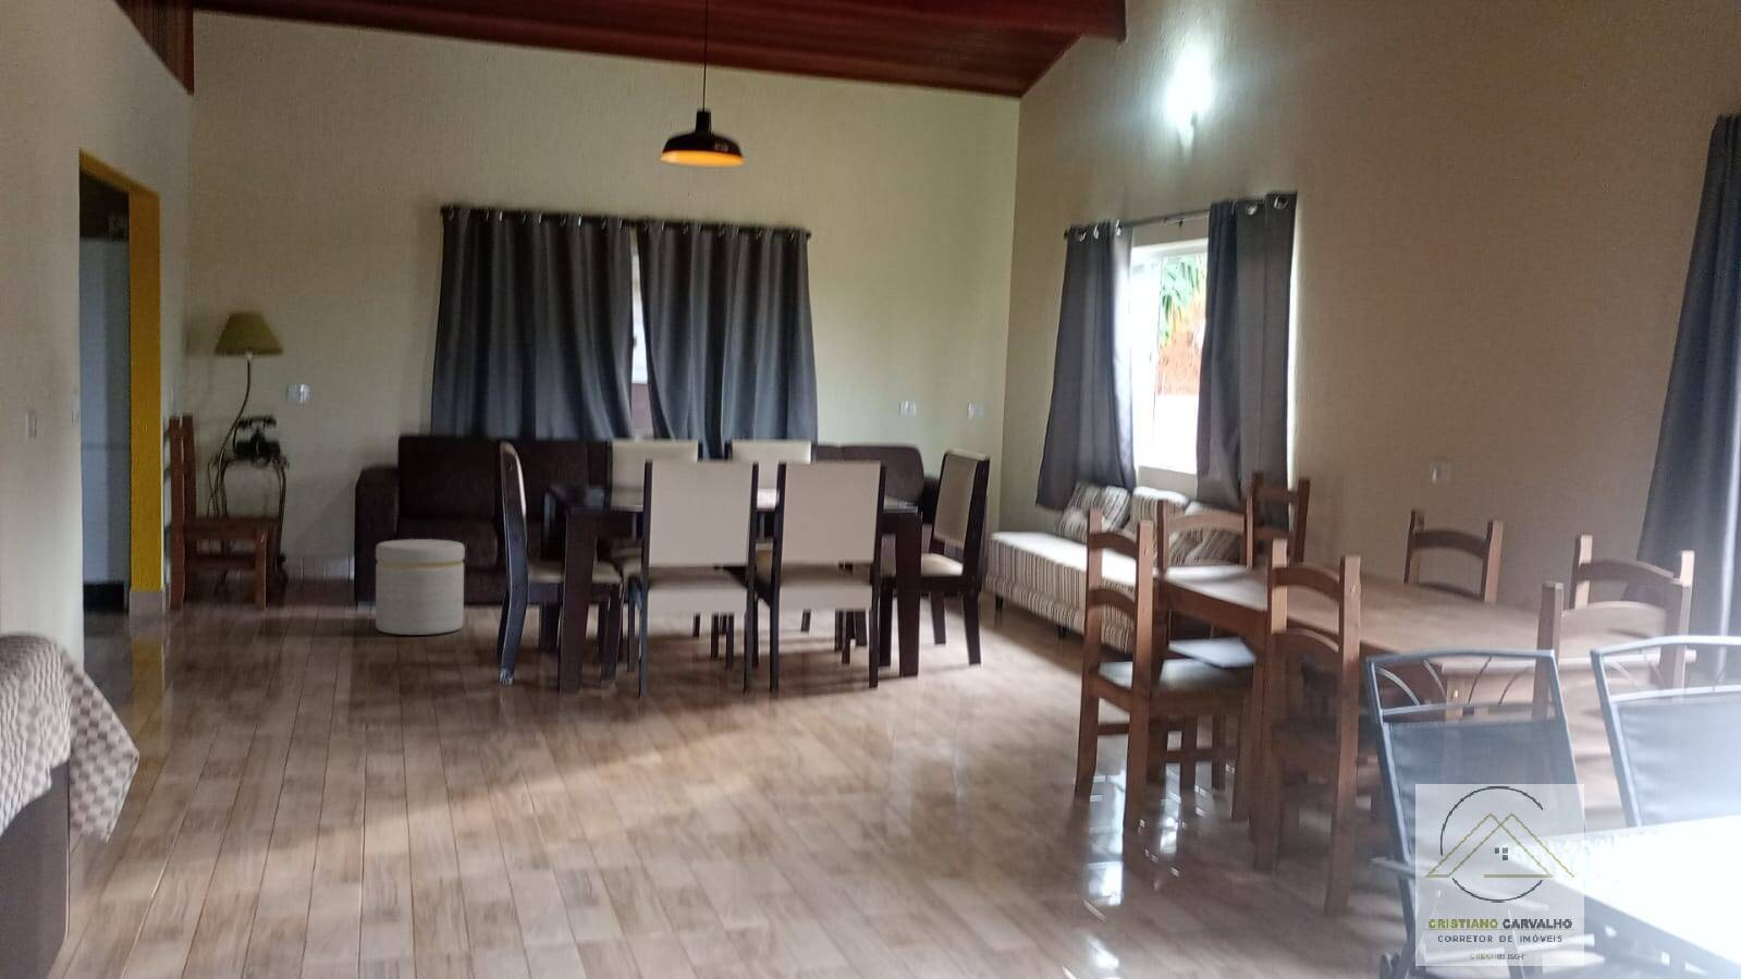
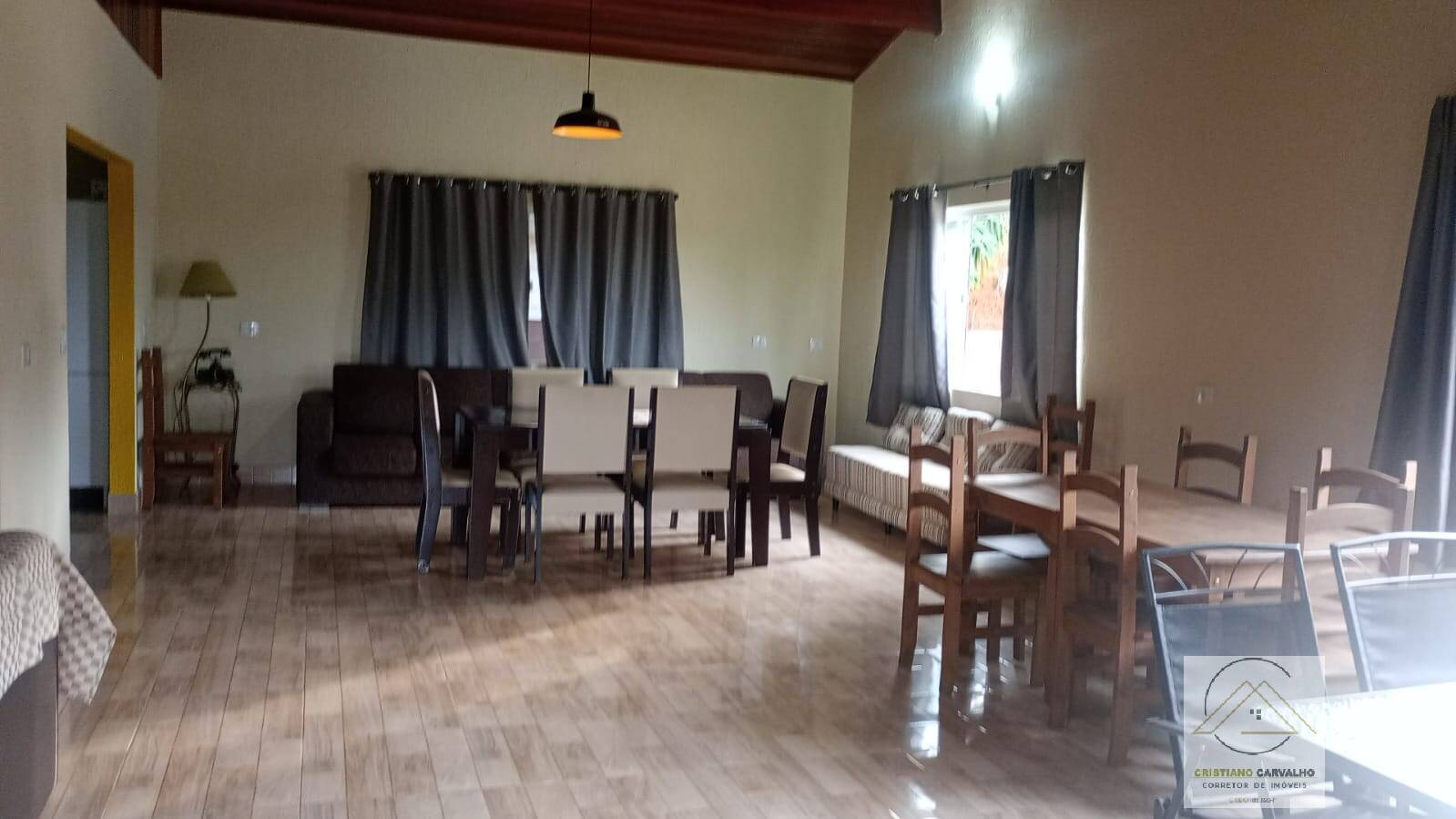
- ottoman [374,538,466,636]
